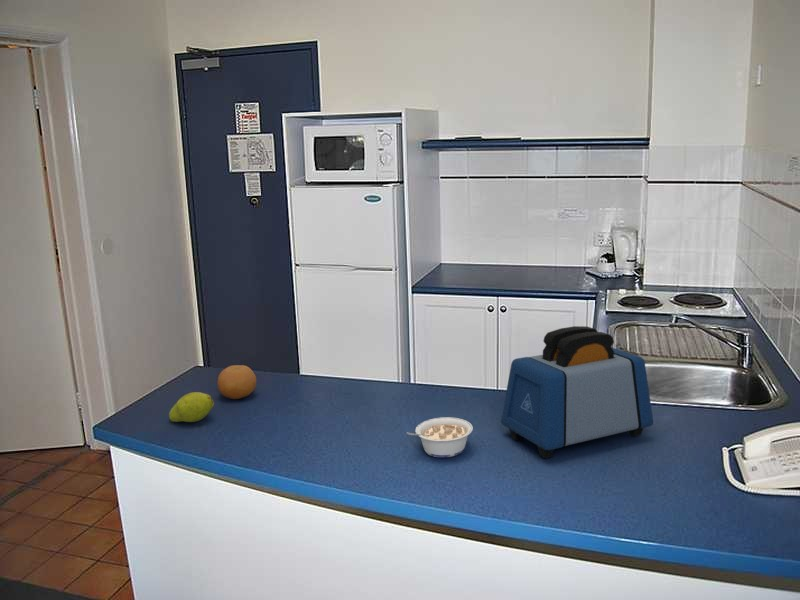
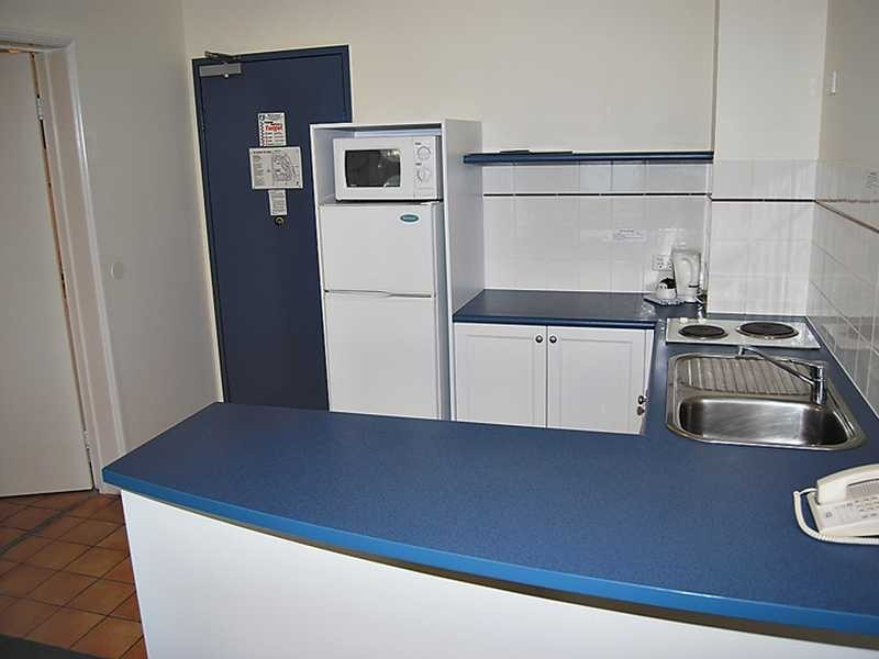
- fruit [168,391,215,423]
- fruit [216,364,257,400]
- legume [405,416,474,458]
- toaster [500,325,654,459]
